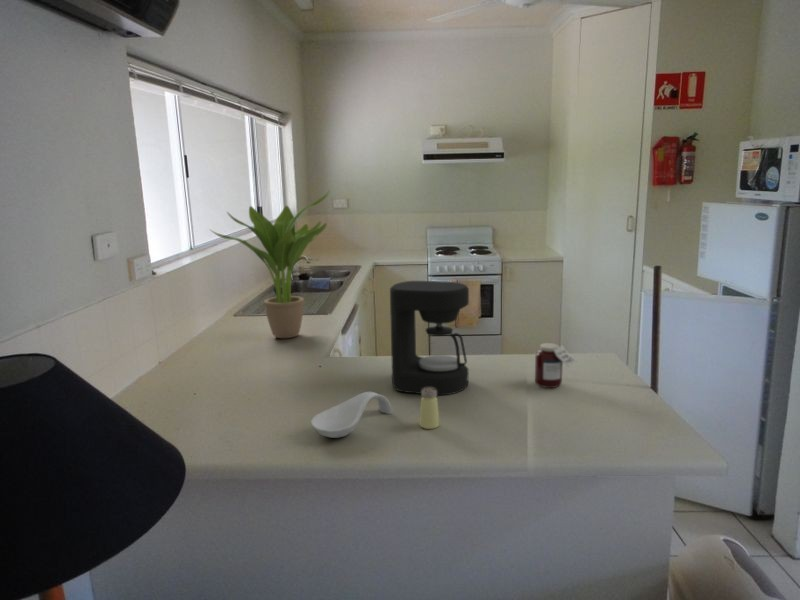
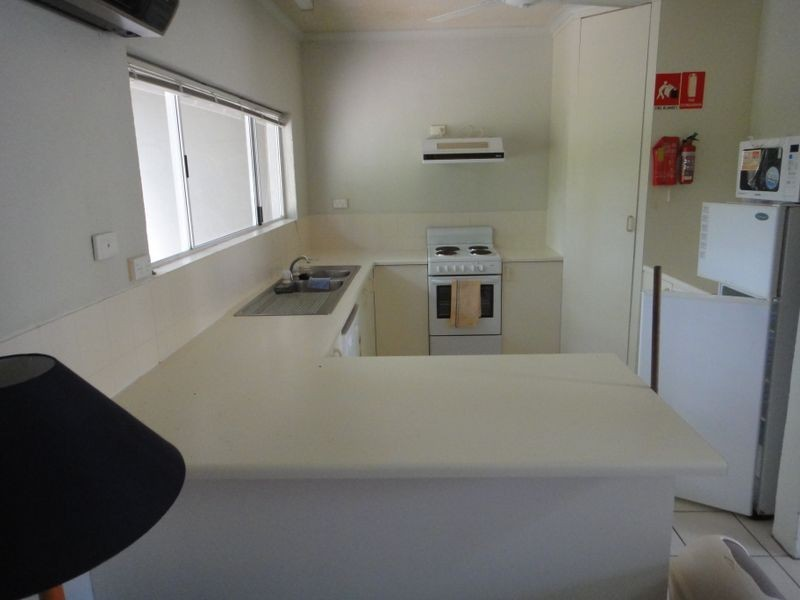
- jar [534,342,578,389]
- potted plant [209,186,334,340]
- saltshaker [418,387,441,430]
- coffee maker [389,280,470,396]
- spoon rest [310,391,393,439]
